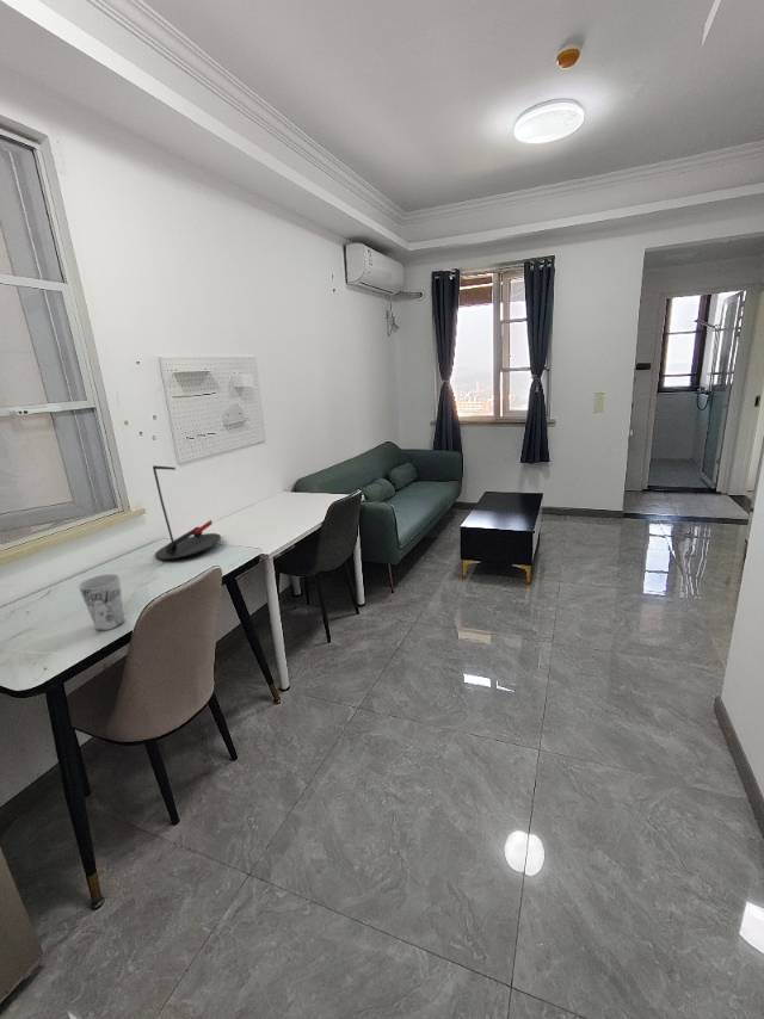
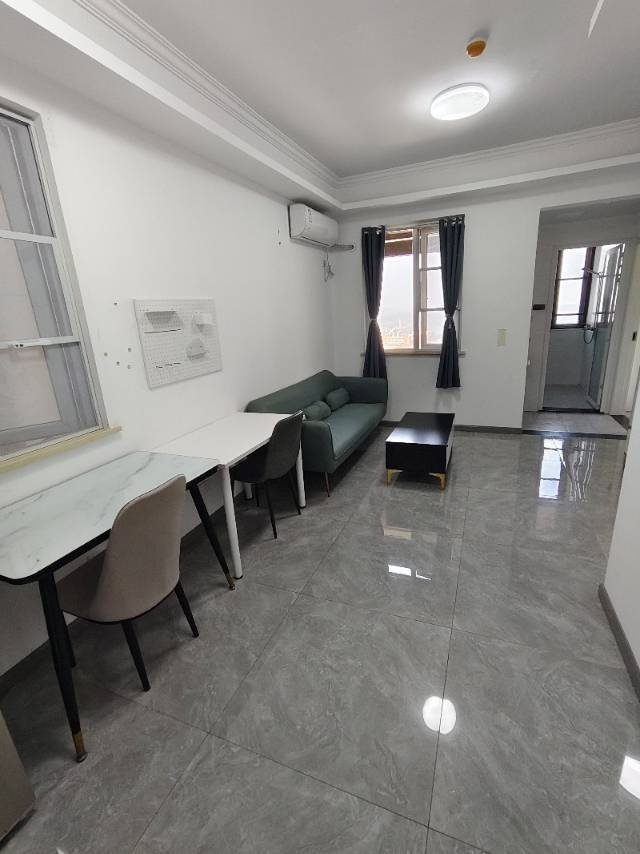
- cup [78,573,125,632]
- desk lamp [152,464,222,561]
